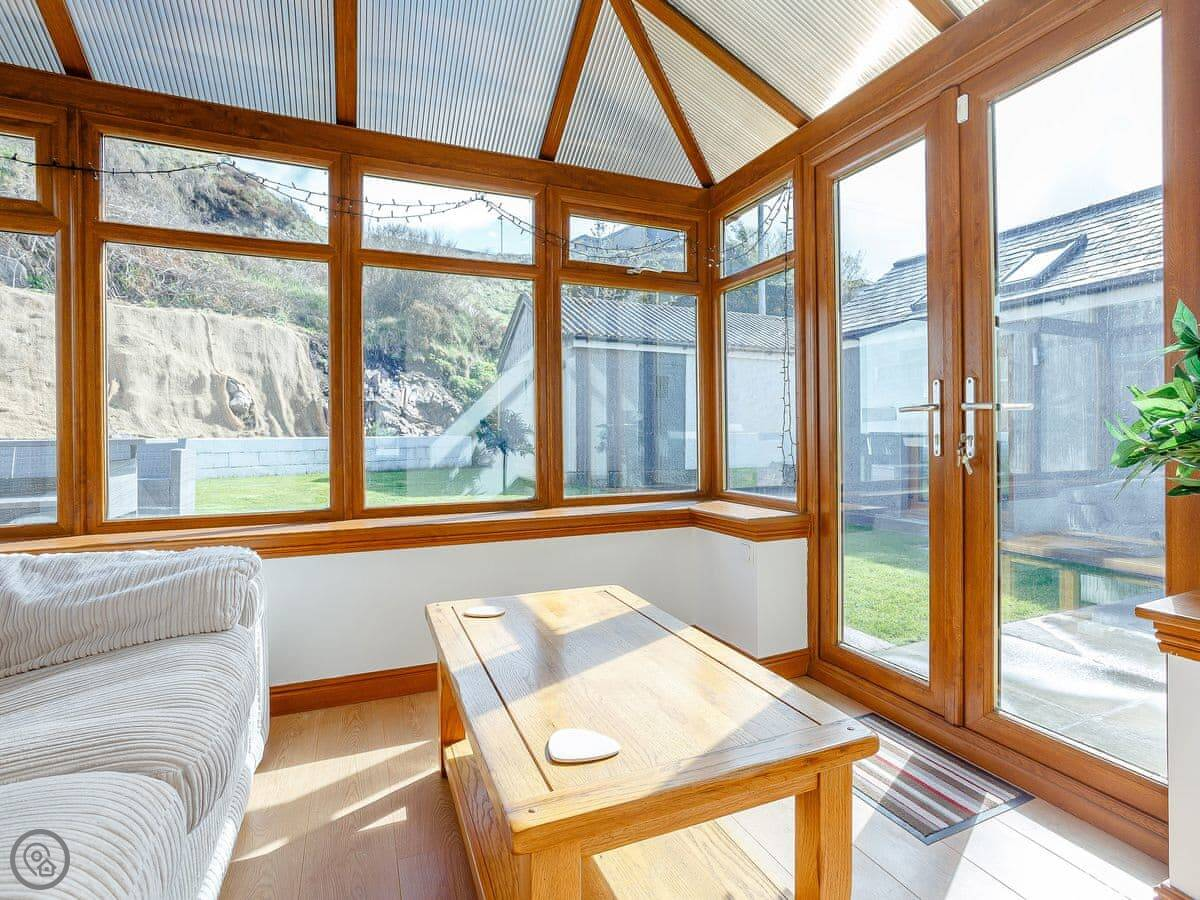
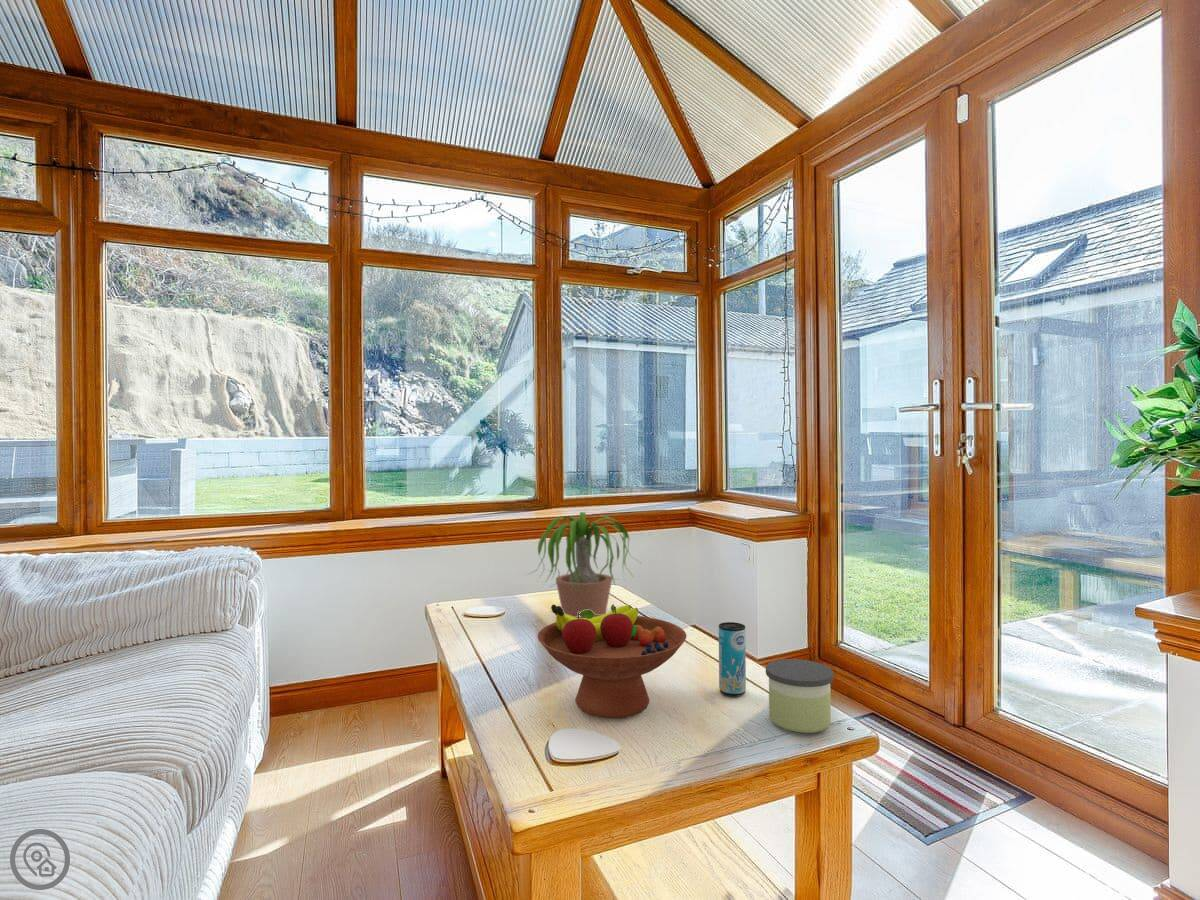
+ candle [765,658,834,734]
+ beverage can [718,621,747,697]
+ potted plant [524,511,652,617]
+ fruit bowl [536,603,687,719]
